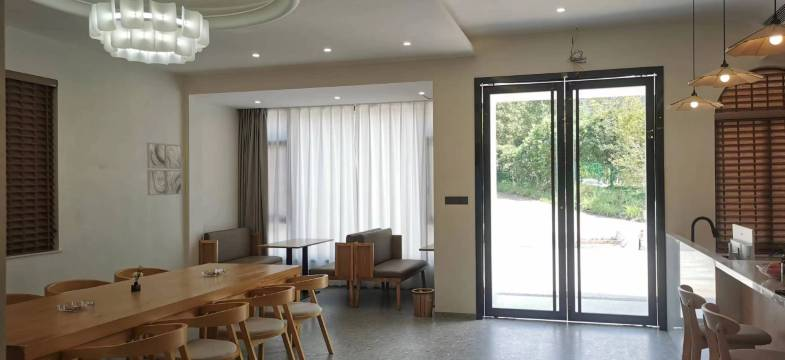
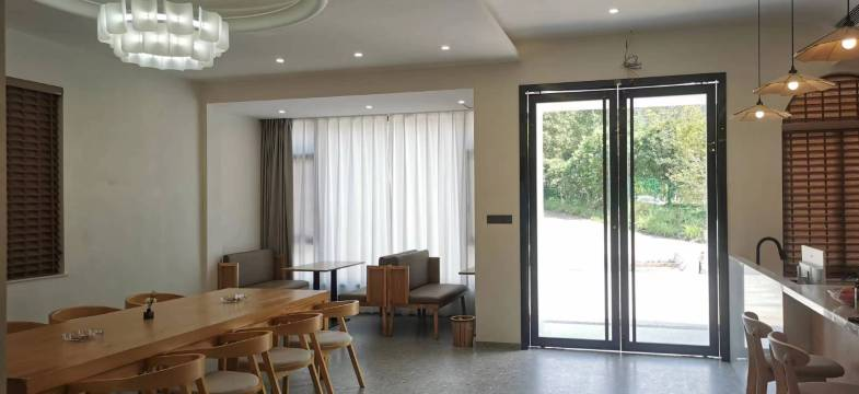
- wall art [146,141,183,196]
